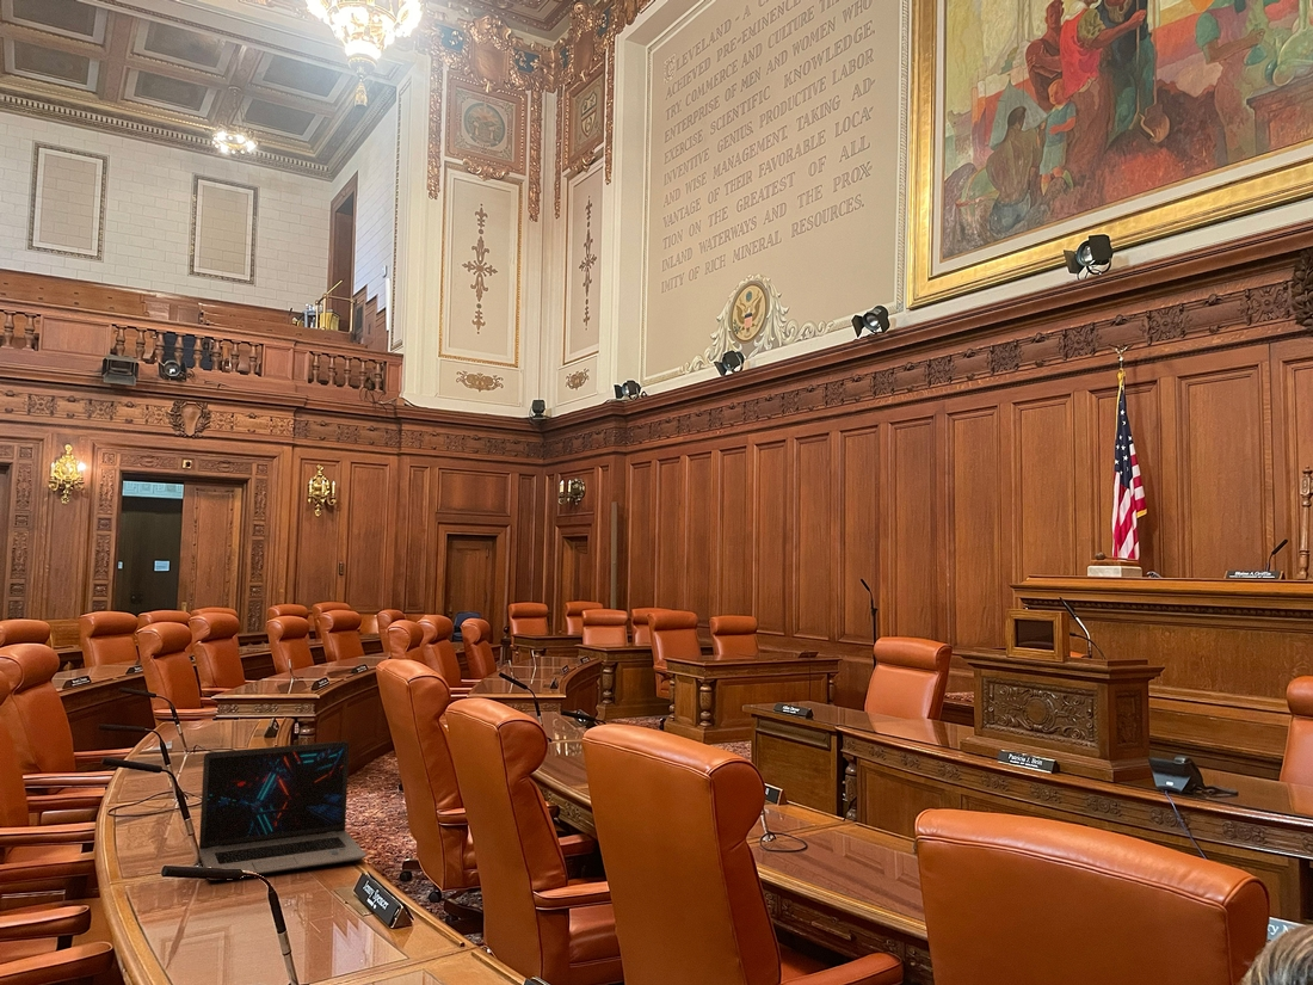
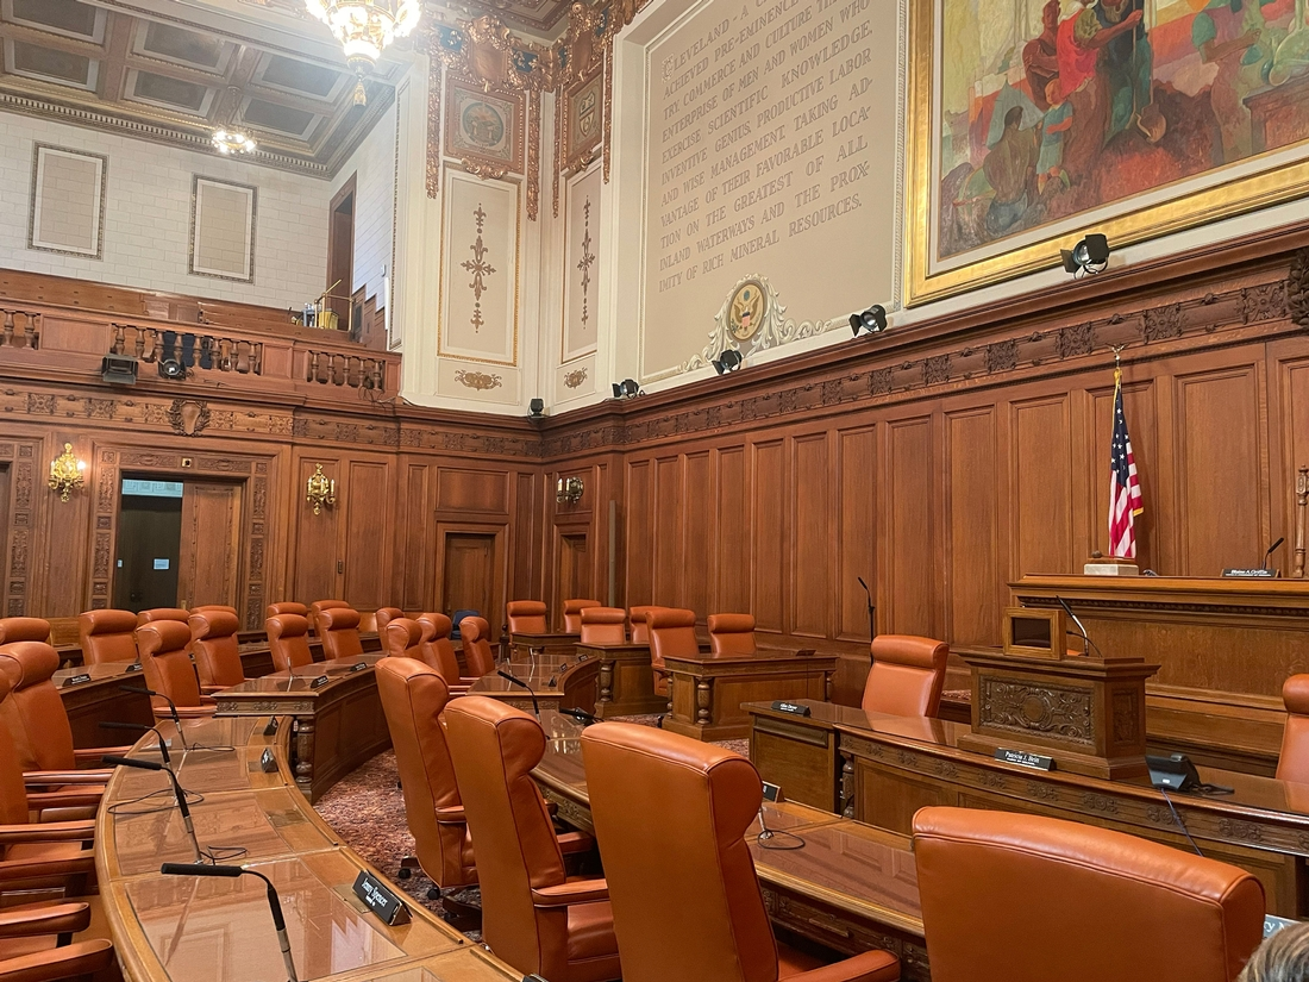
- laptop [198,740,368,881]
